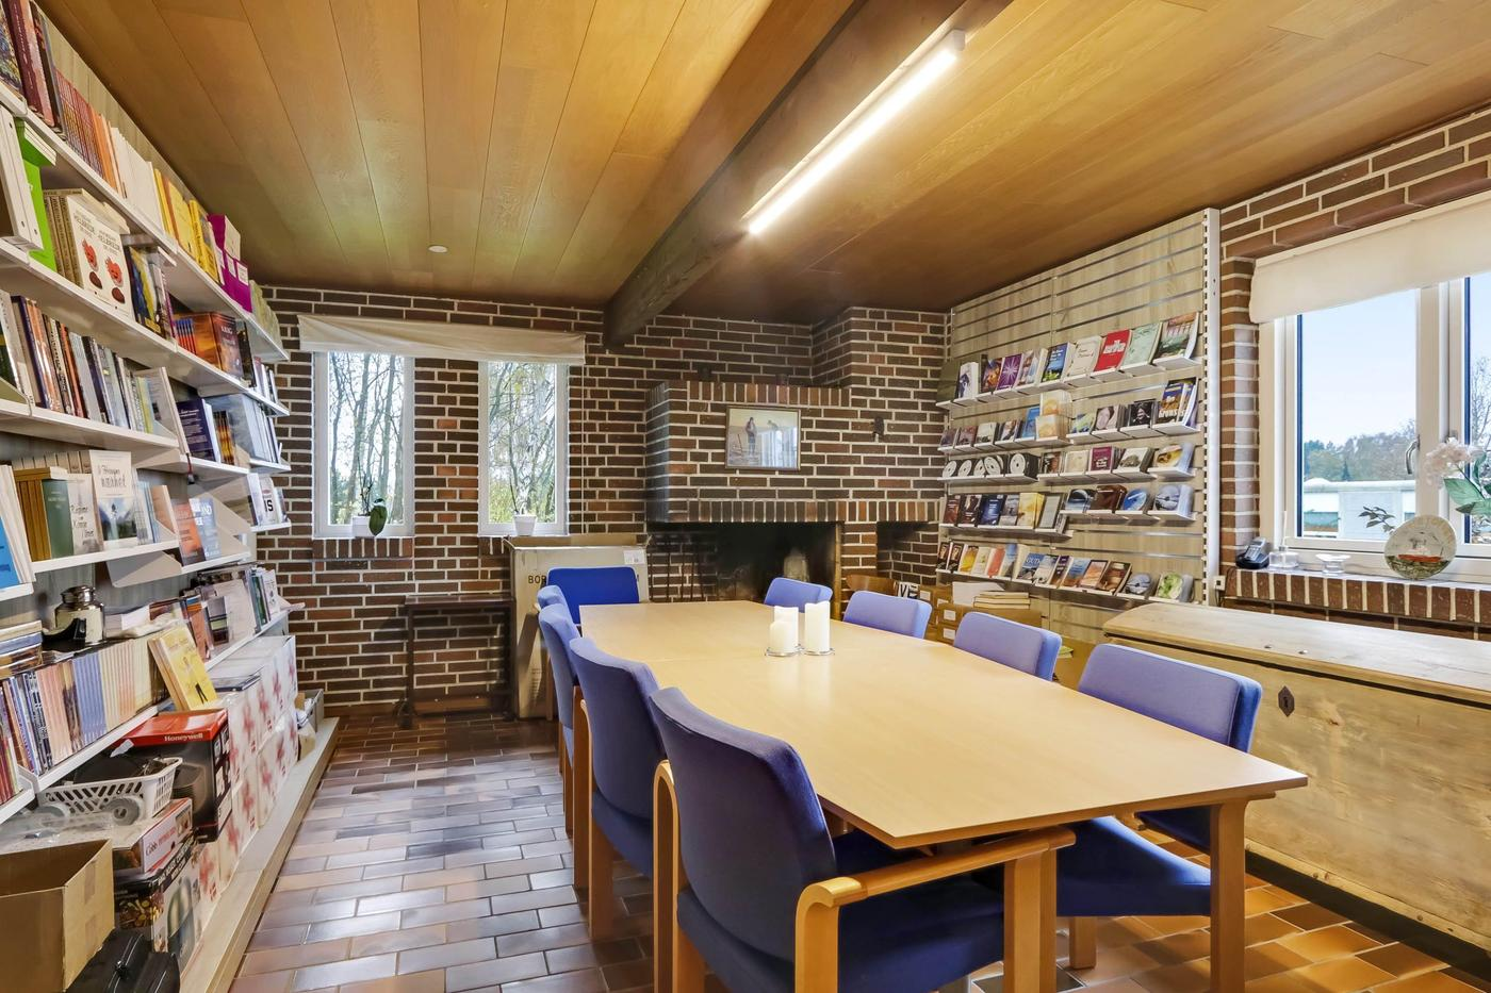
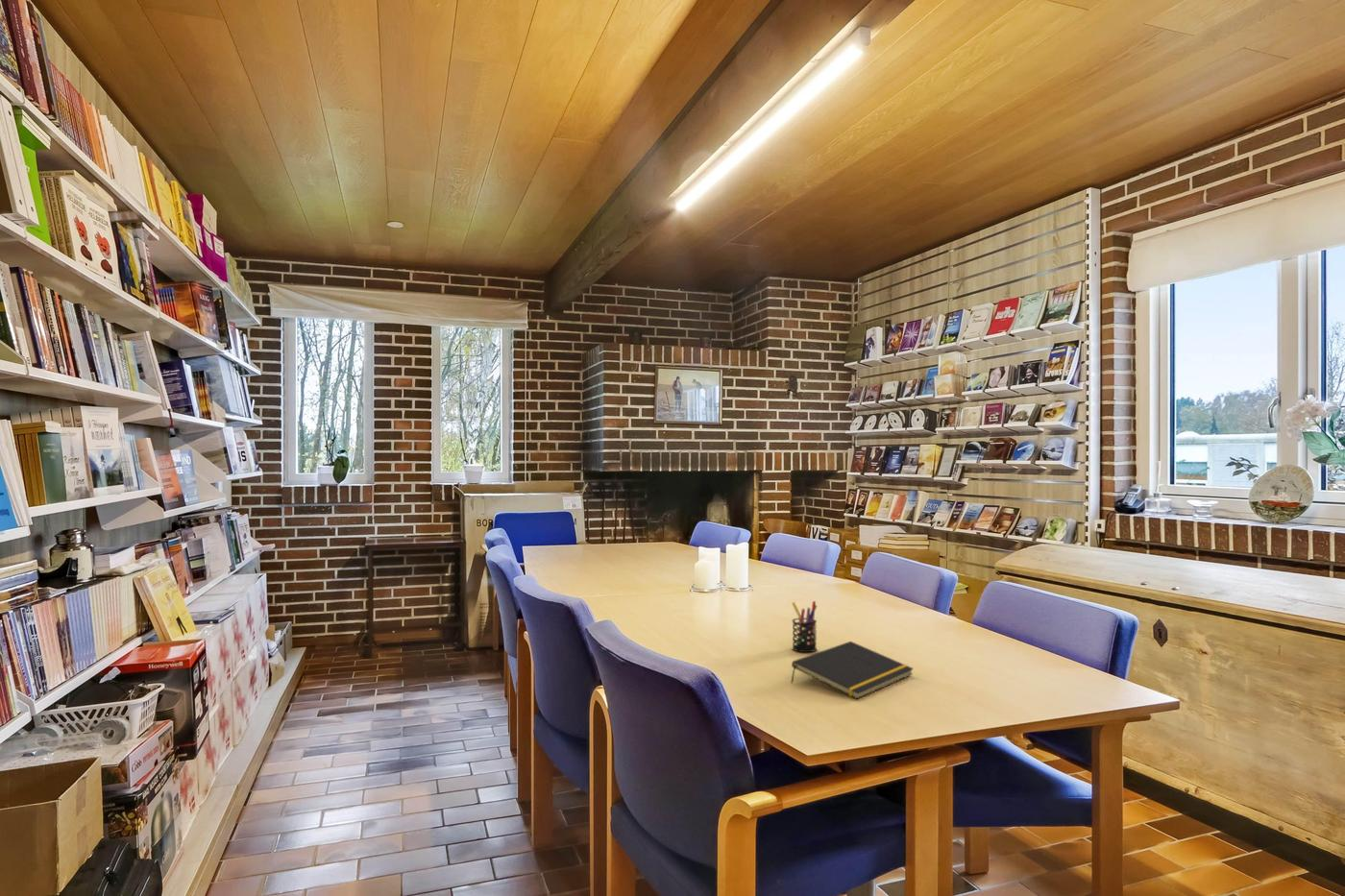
+ pen holder [791,600,818,653]
+ notepad [790,641,915,700]
